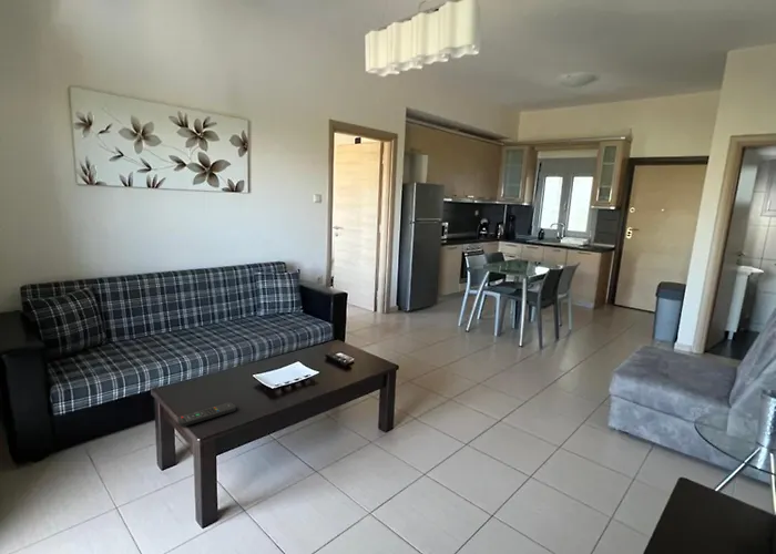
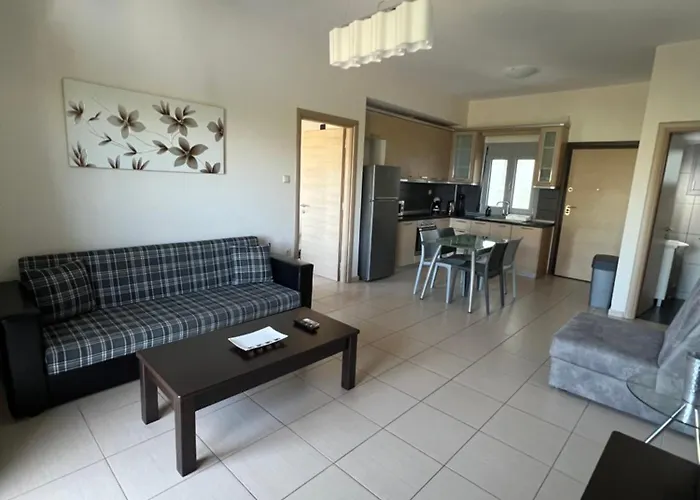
- remote control [177,401,236,428]
